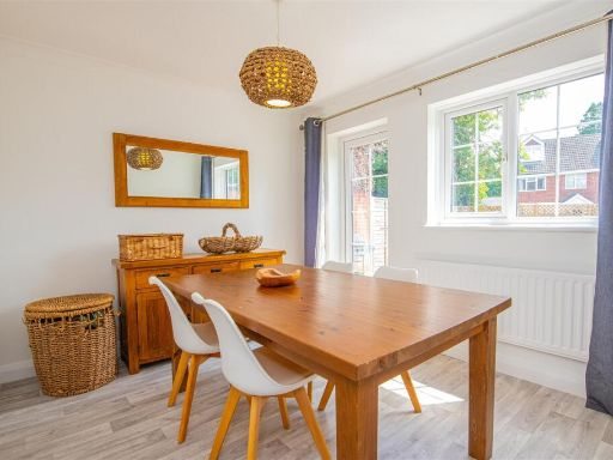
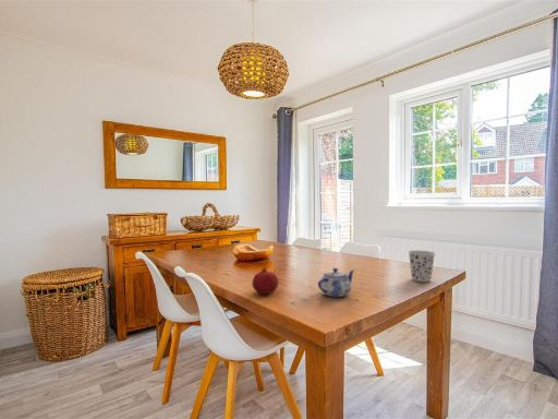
+ fruit [252,266,279,295]
+ cup [408,249,436,283]
+ teapot [317,267,355,298]
